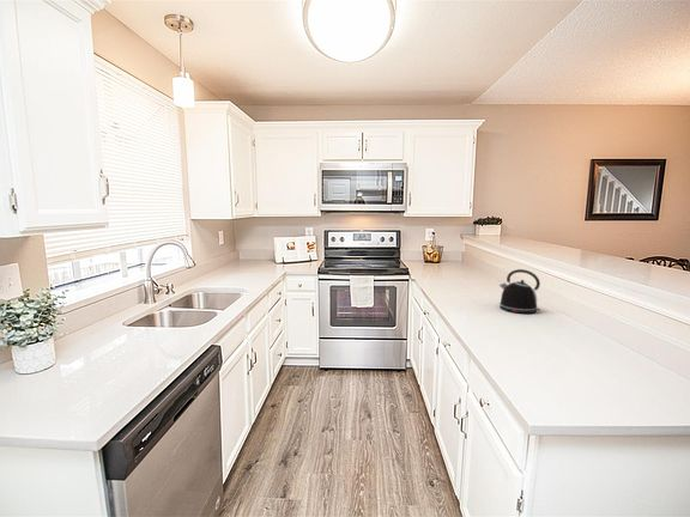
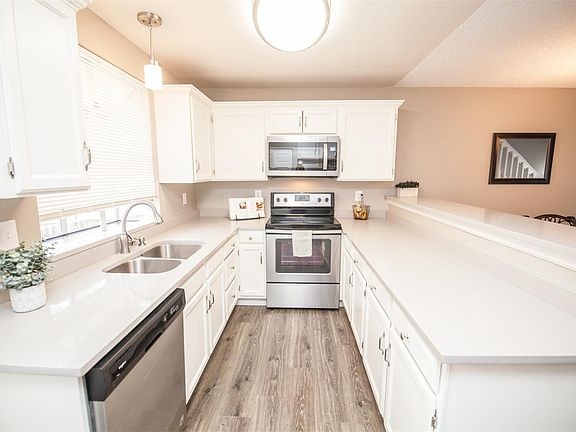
- kettle [498,268,541,315]
